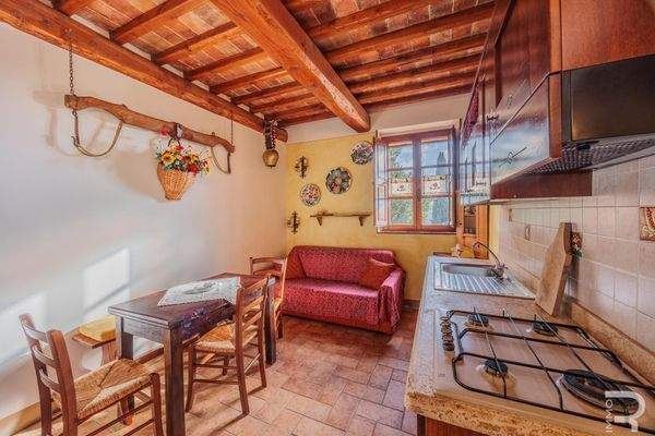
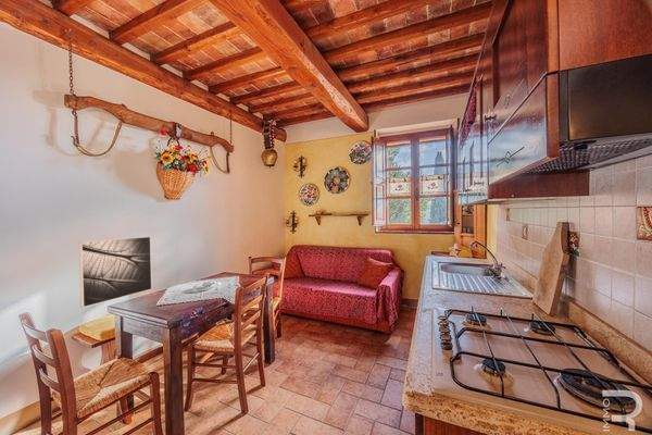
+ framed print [78,235,153,309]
